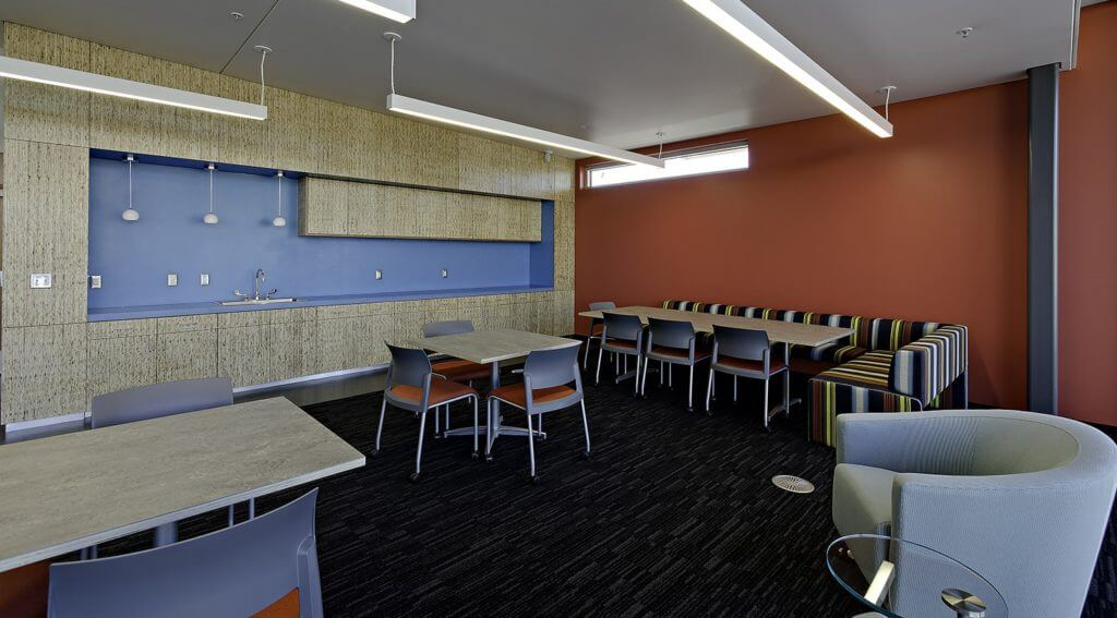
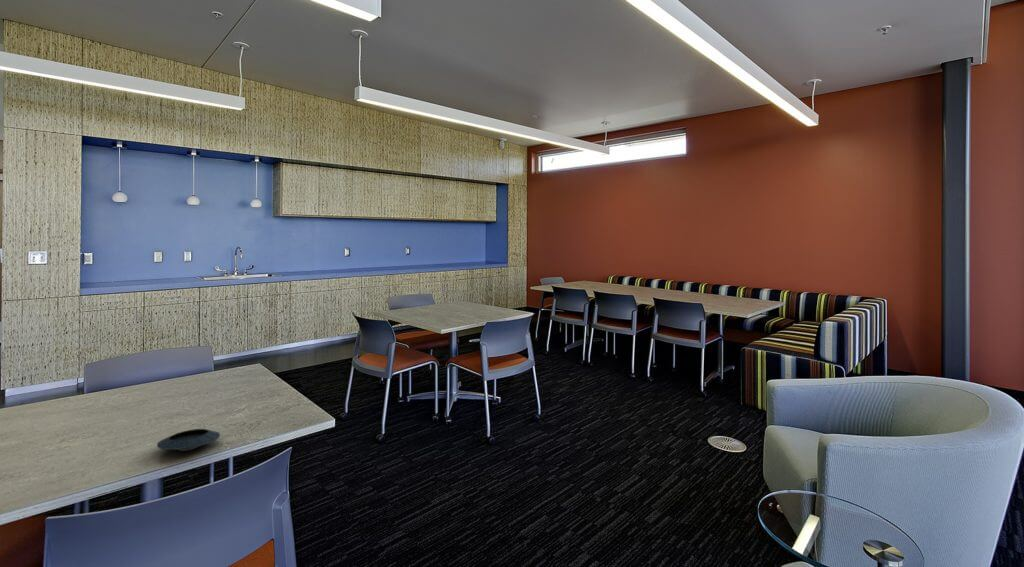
+ saucer [156,428,221,452]
